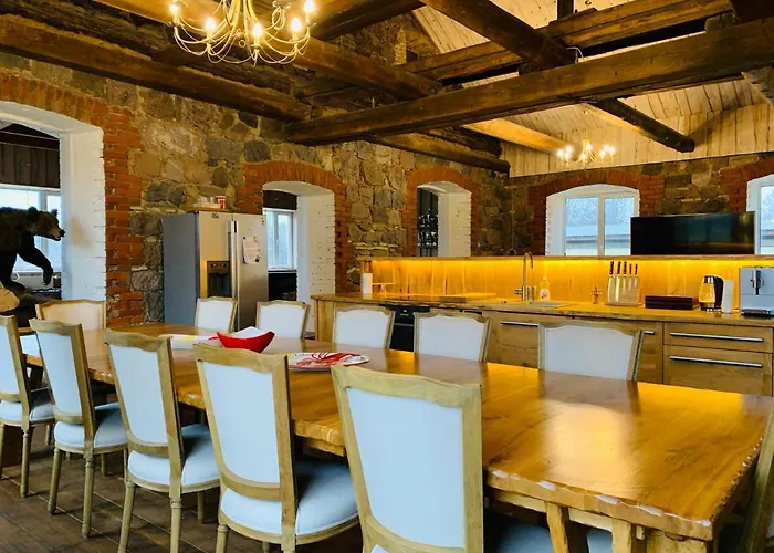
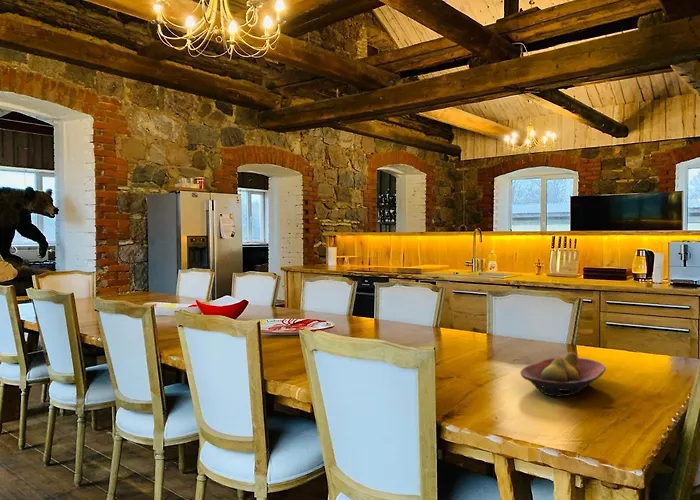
+ fruit bowl [519,351,607,398]
